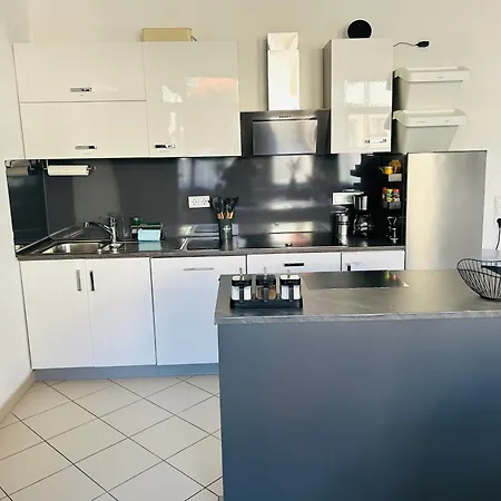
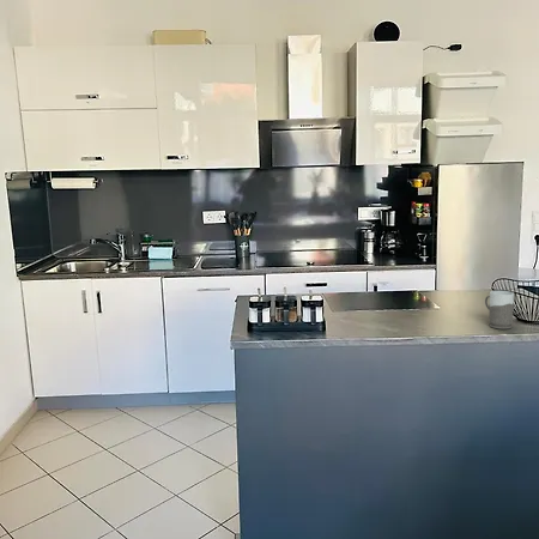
+ mug [484,290,515,329]
